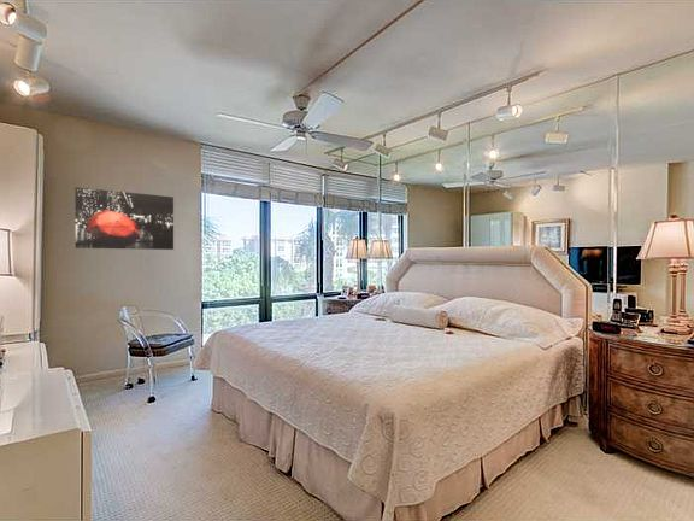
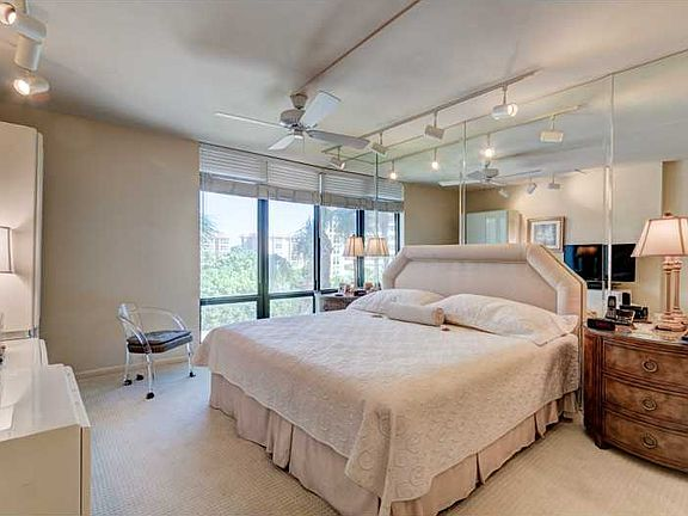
- wall art [73,186,175,251]
